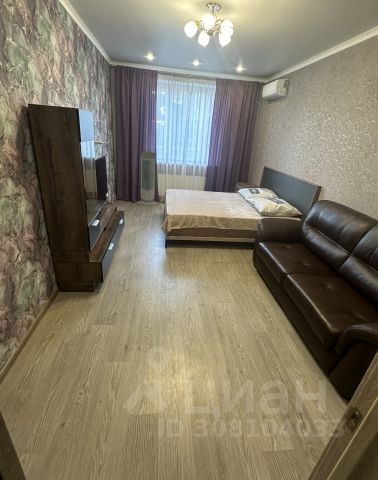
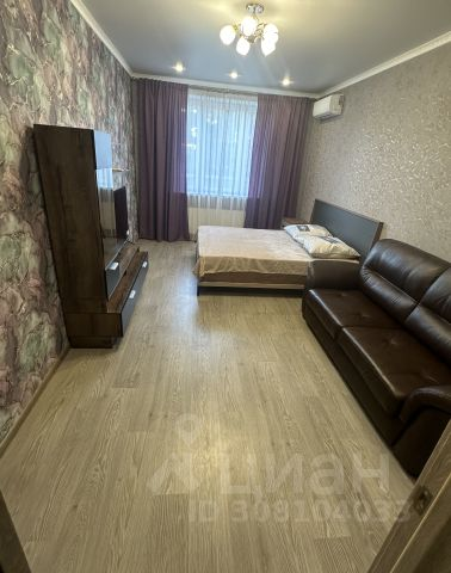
- air purifier [137,150,159,206]
